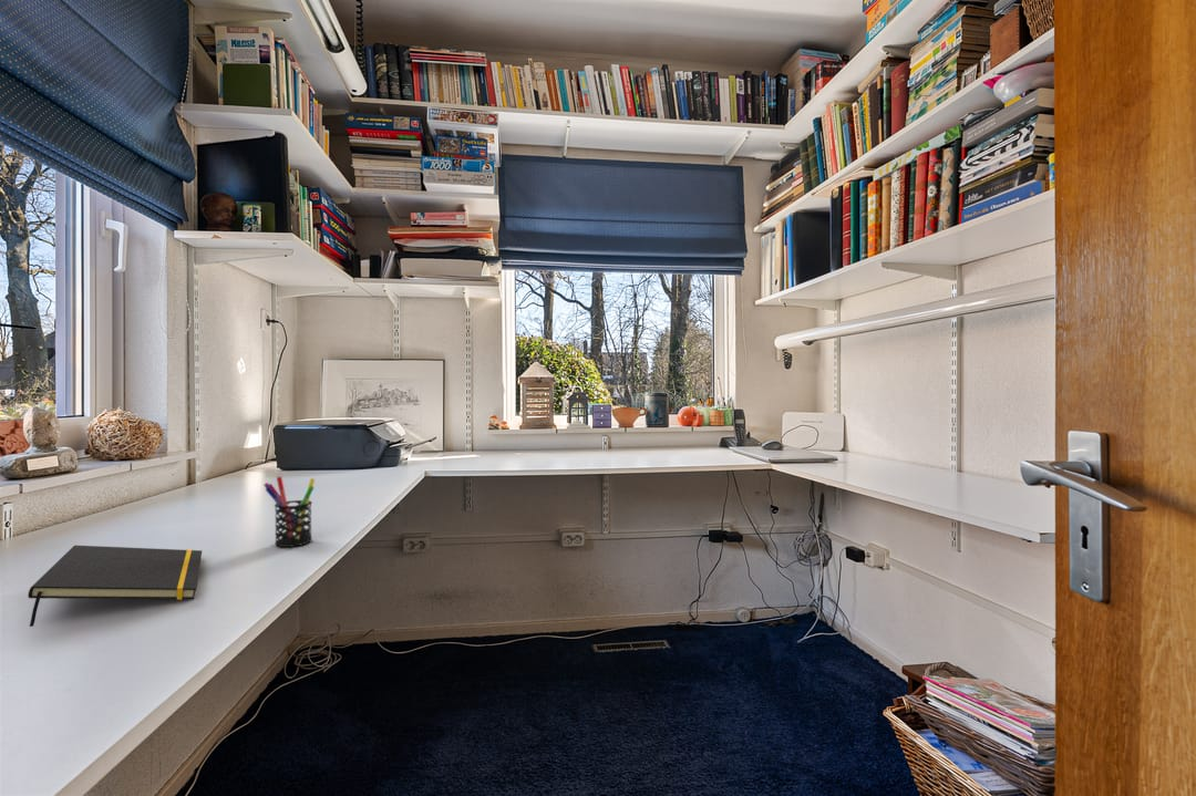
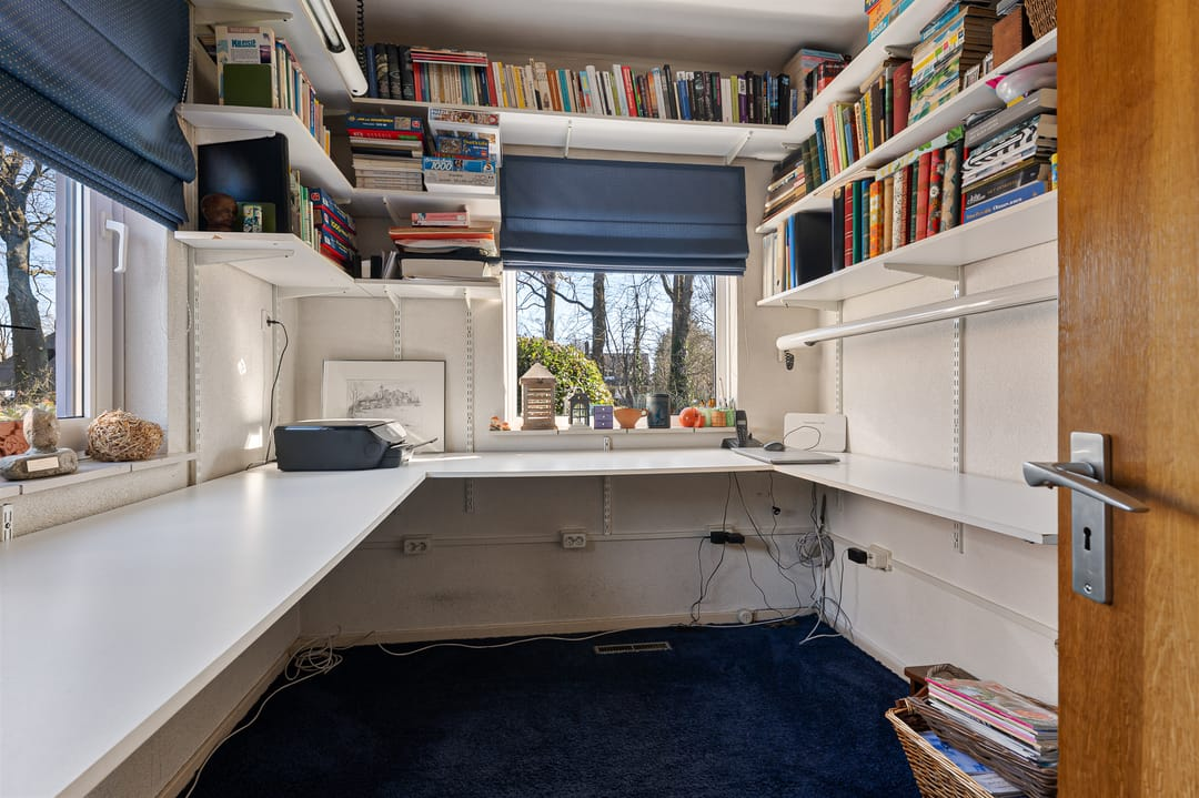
- pen holder [264,475,316,548]
- notepad [27,545,203,628]
